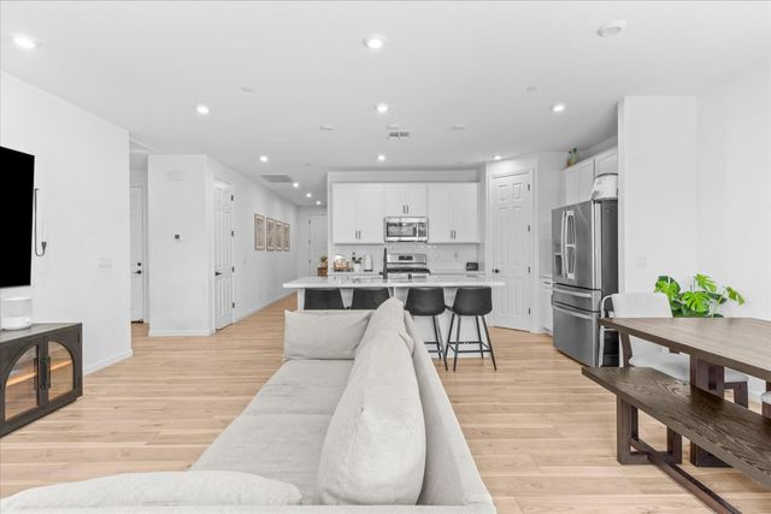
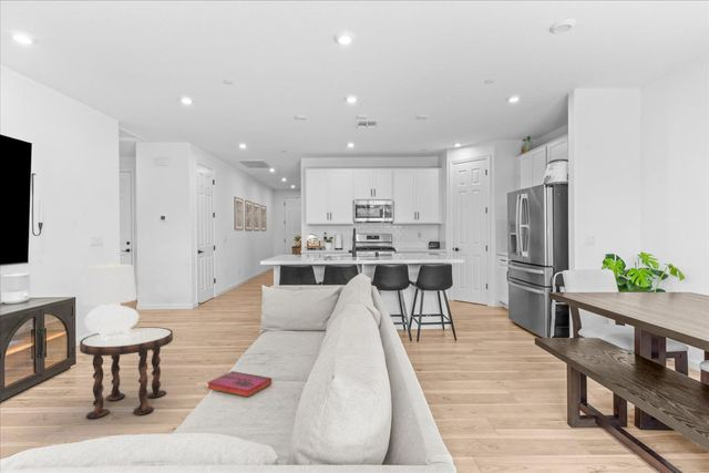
+ table lamp [82,263,140,339]
+ hardback book [206,370,273,398]
+ side table [79,326,174,420]
